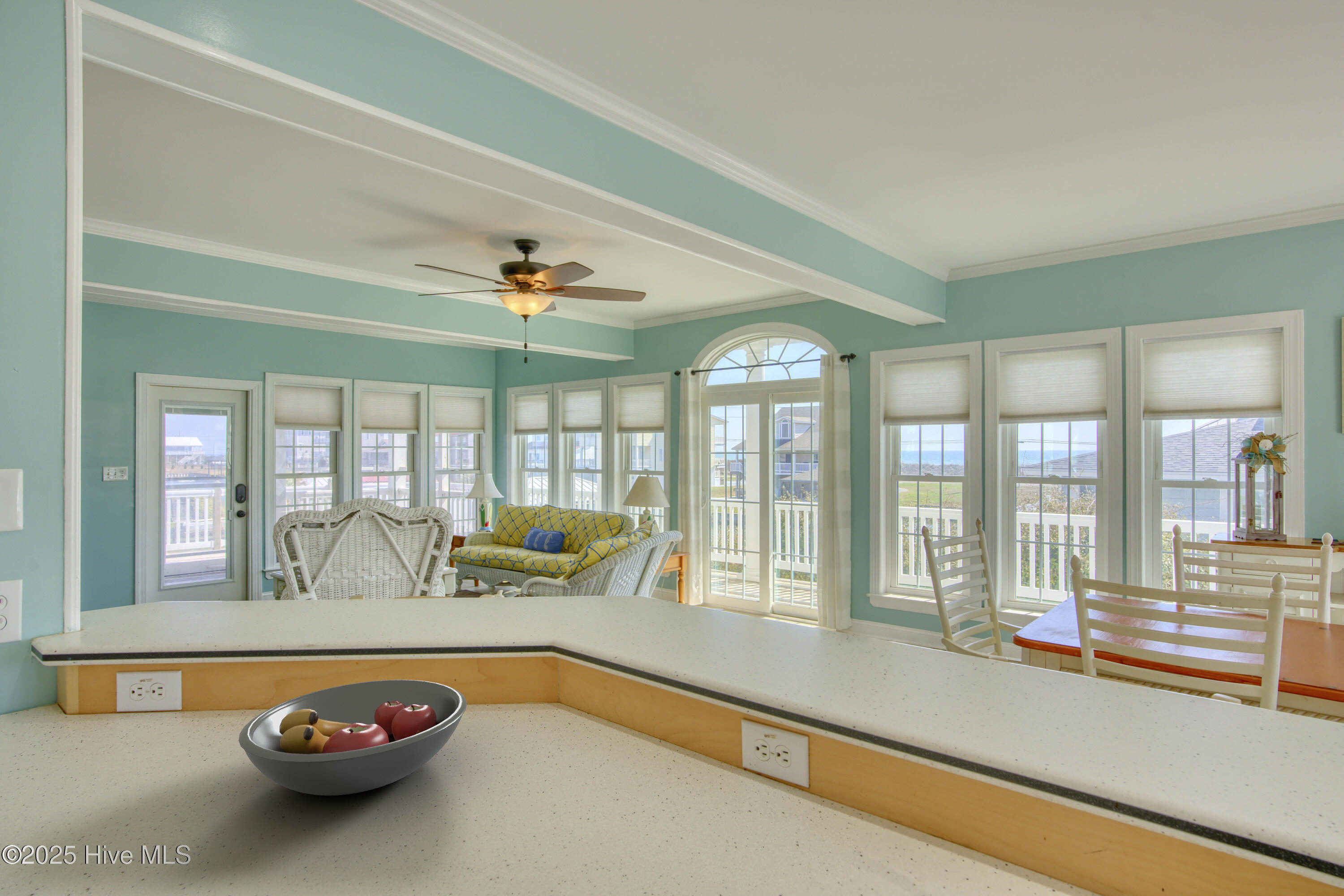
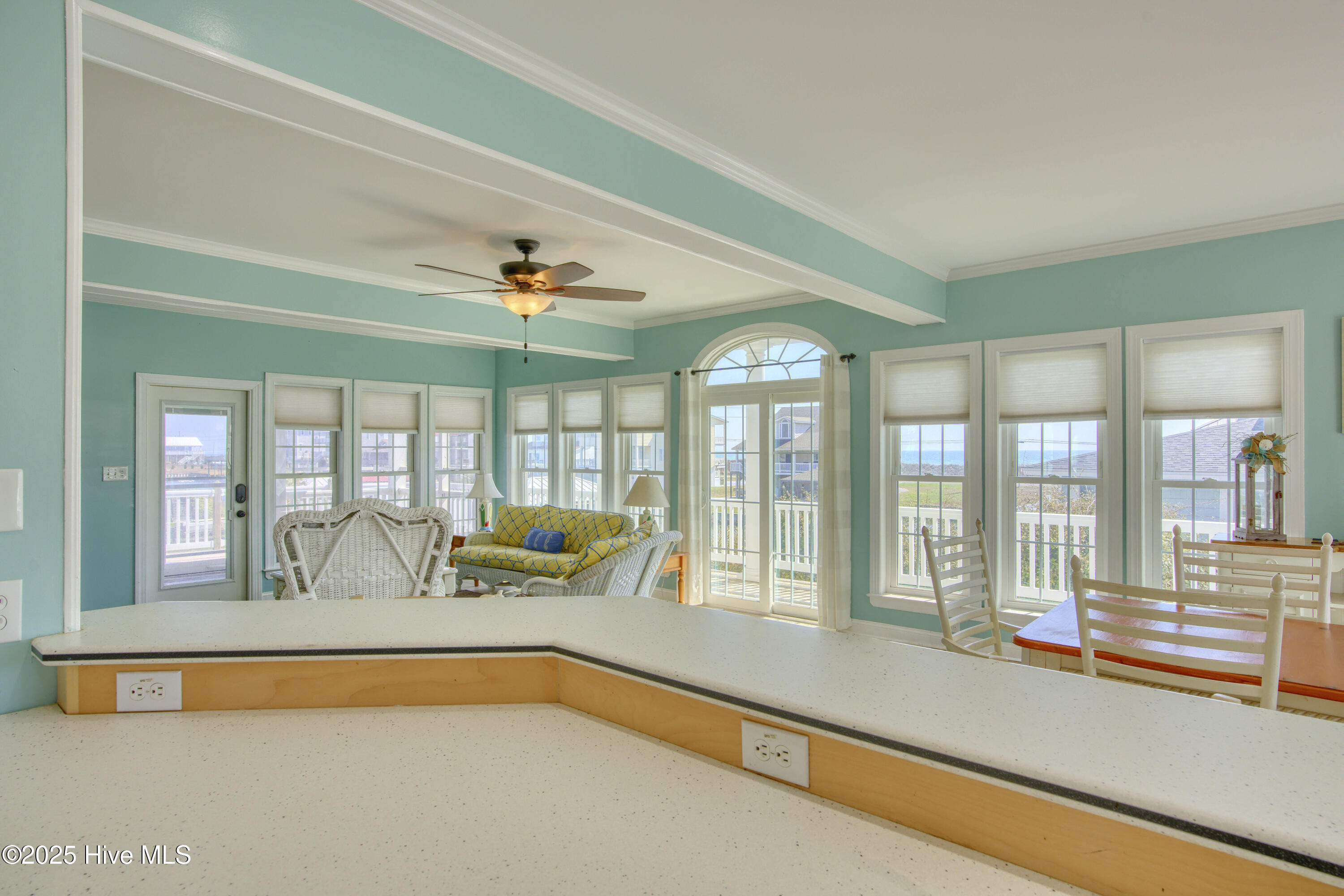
- fruit bowl [238,679,467,796]
